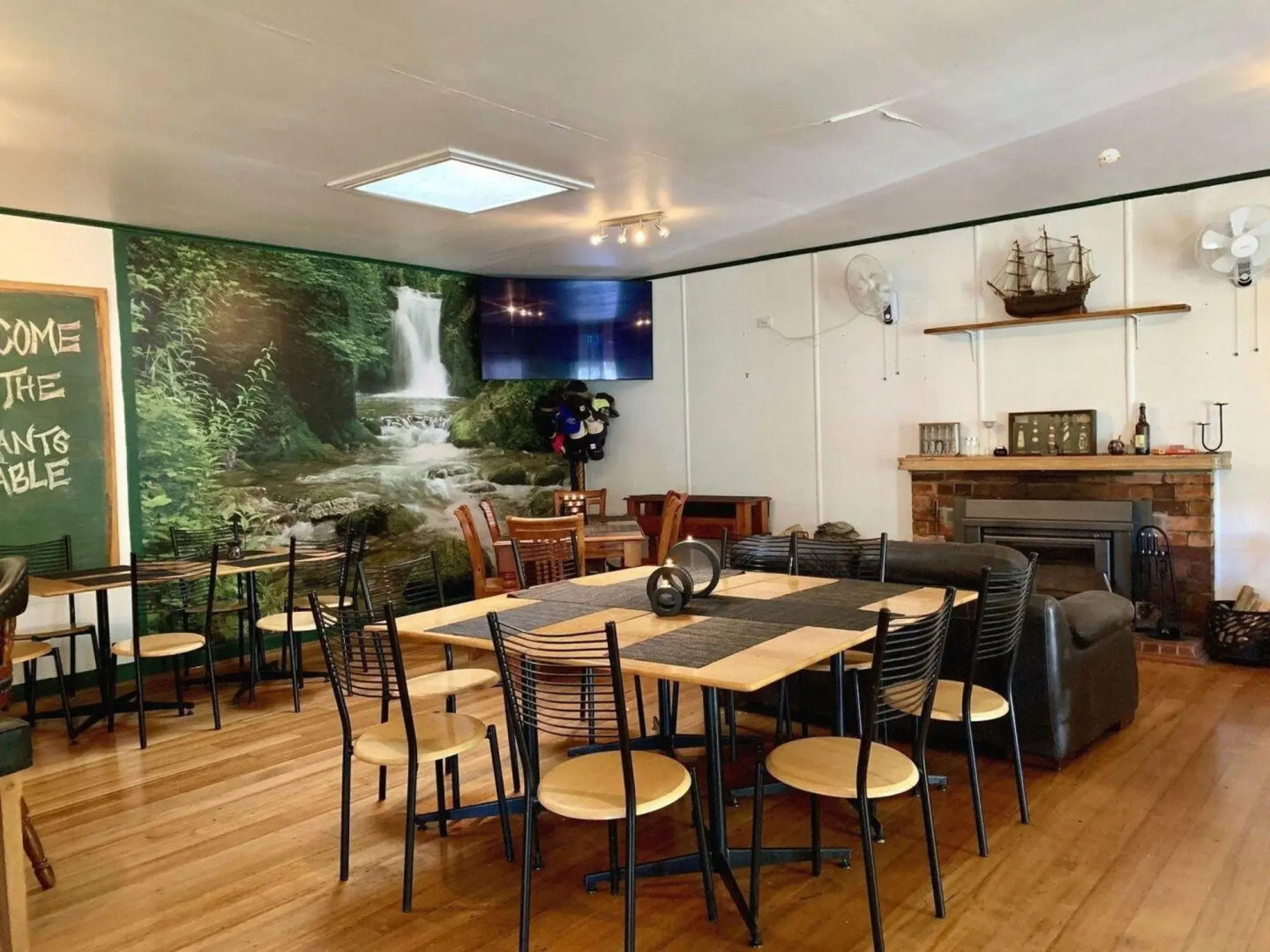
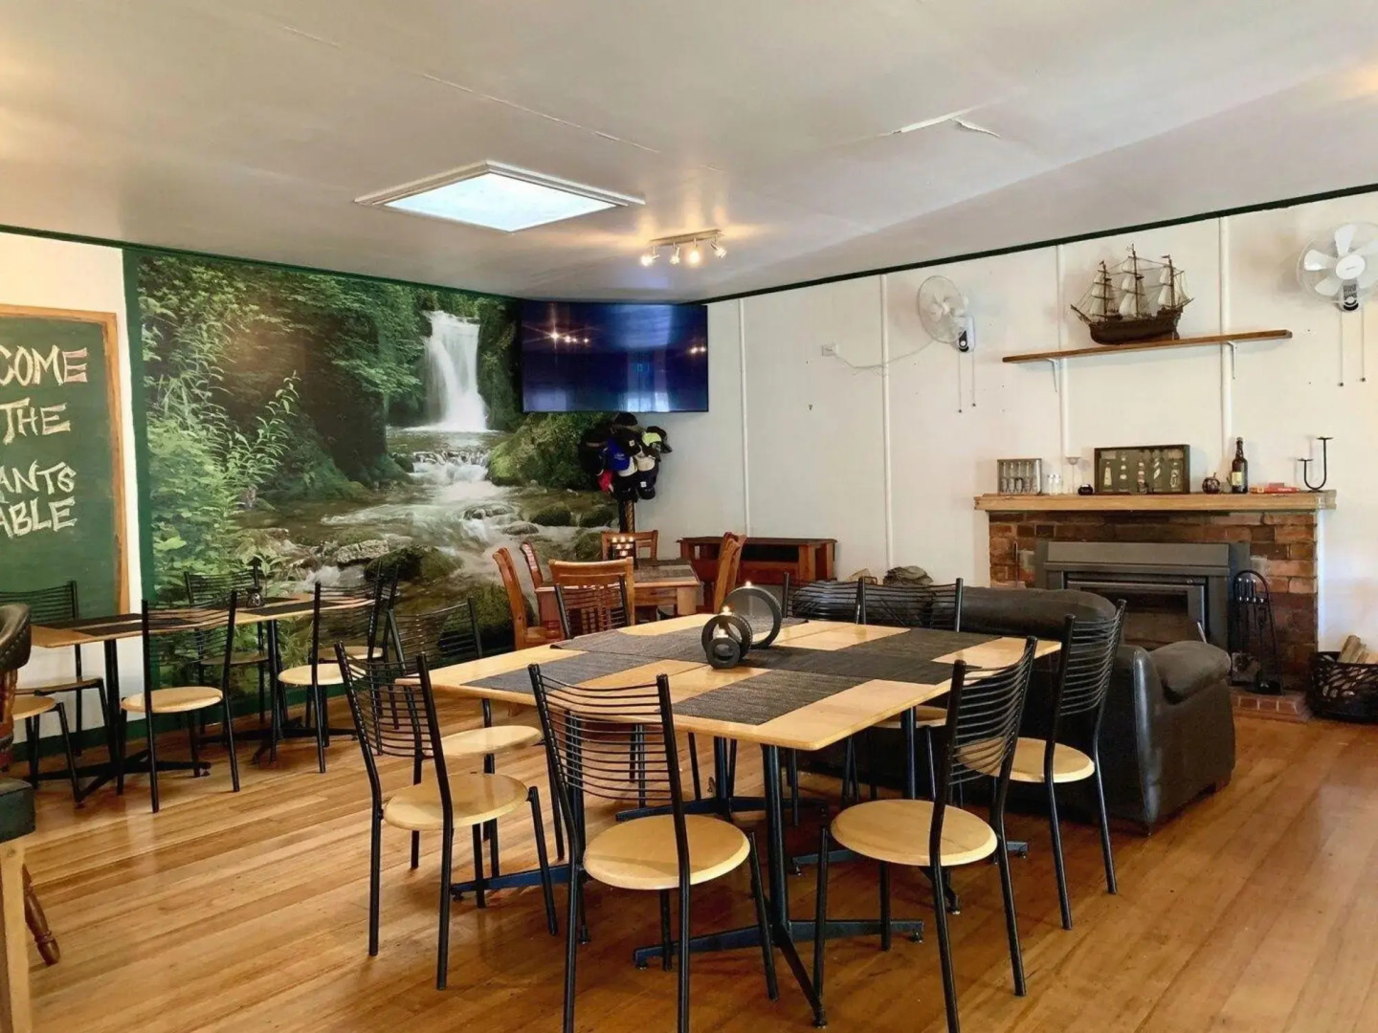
- smoke detector [1097,148,1122,168]
